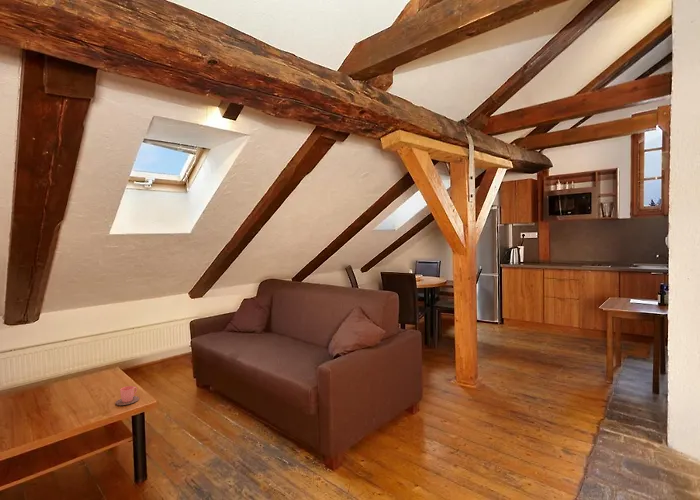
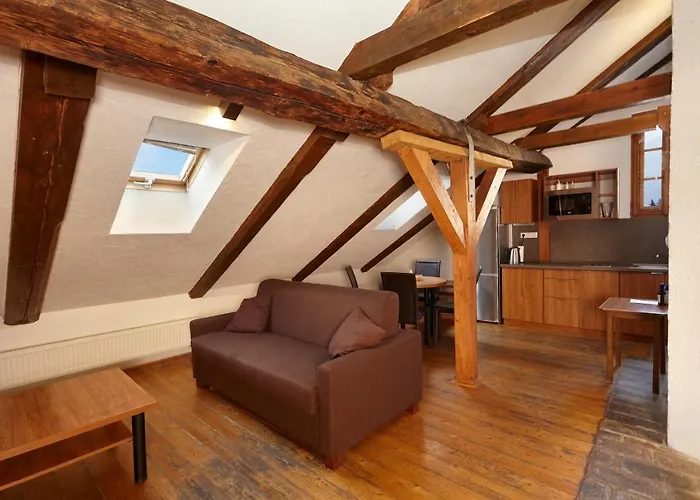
- cup [115,385,140,406]
